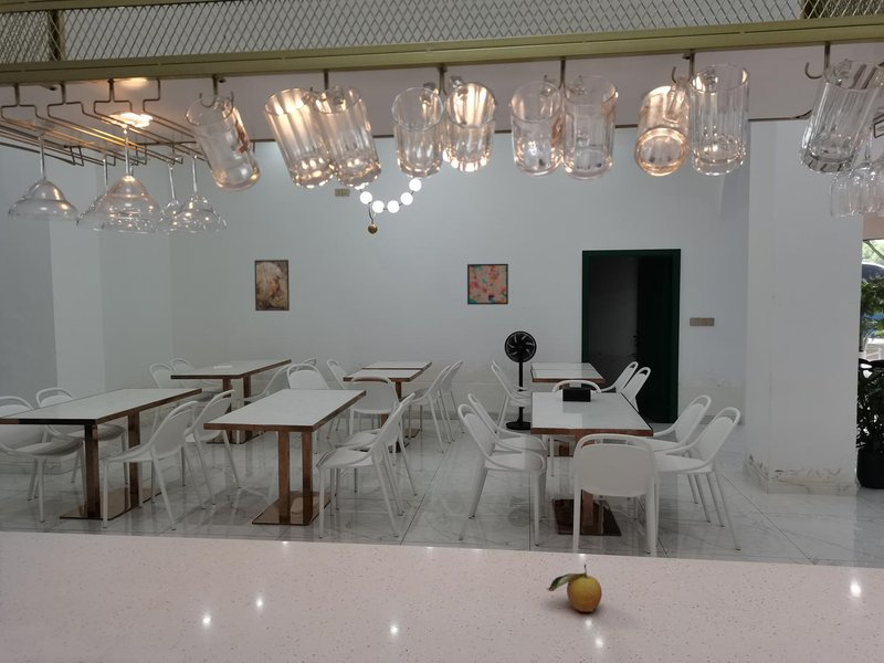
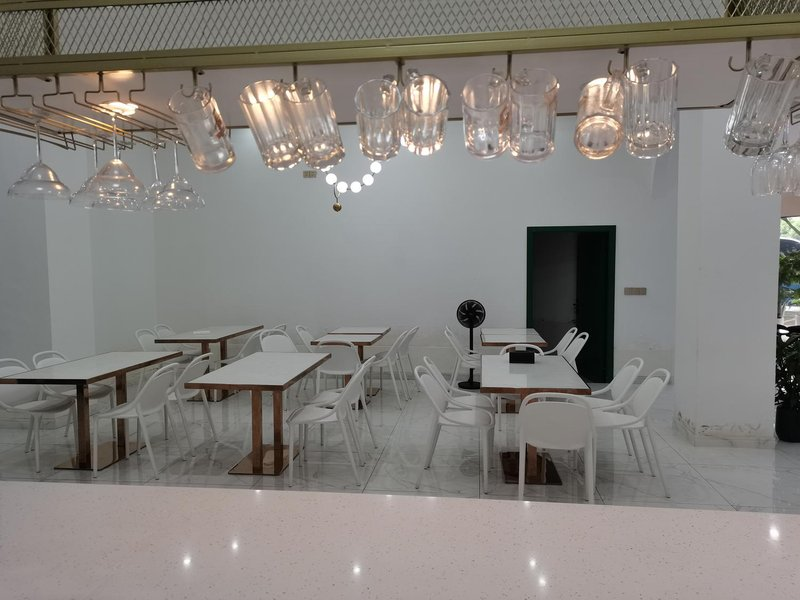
- fruit [546,564,603,613]
- wall art [466,263,509,306]
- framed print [253,259,291,312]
